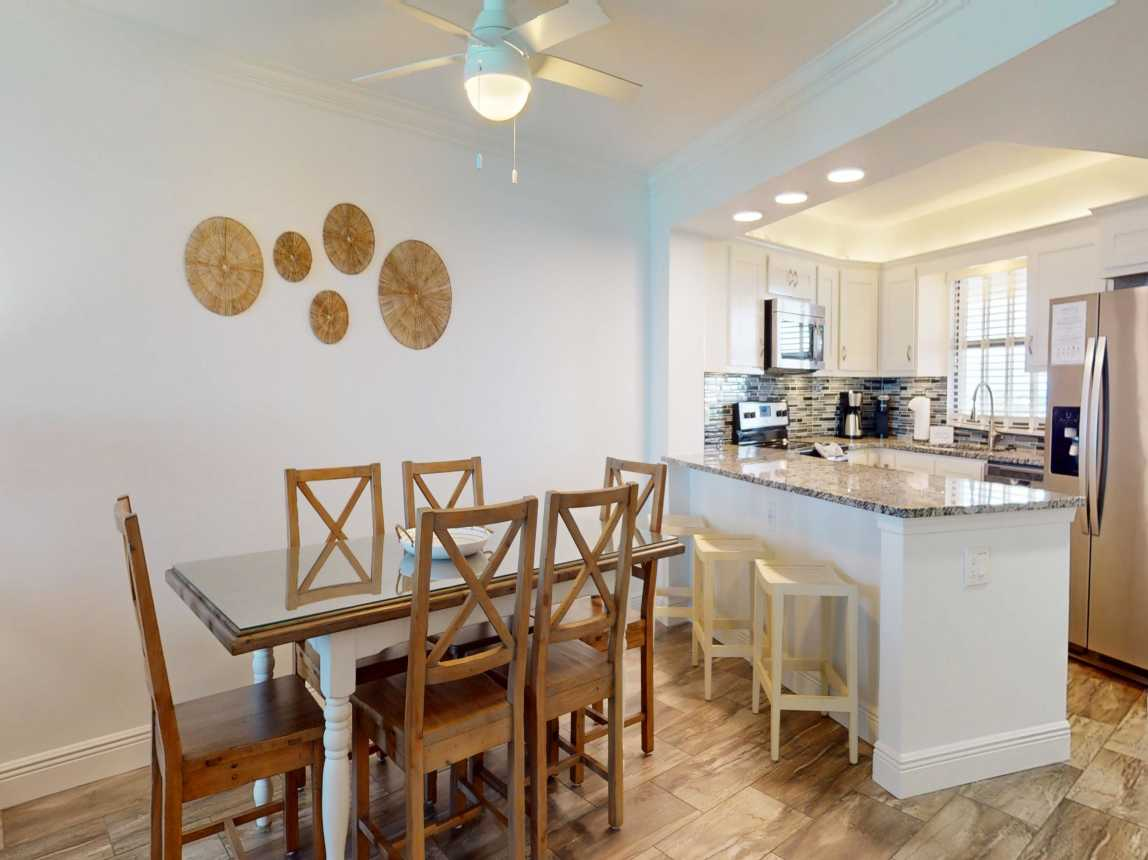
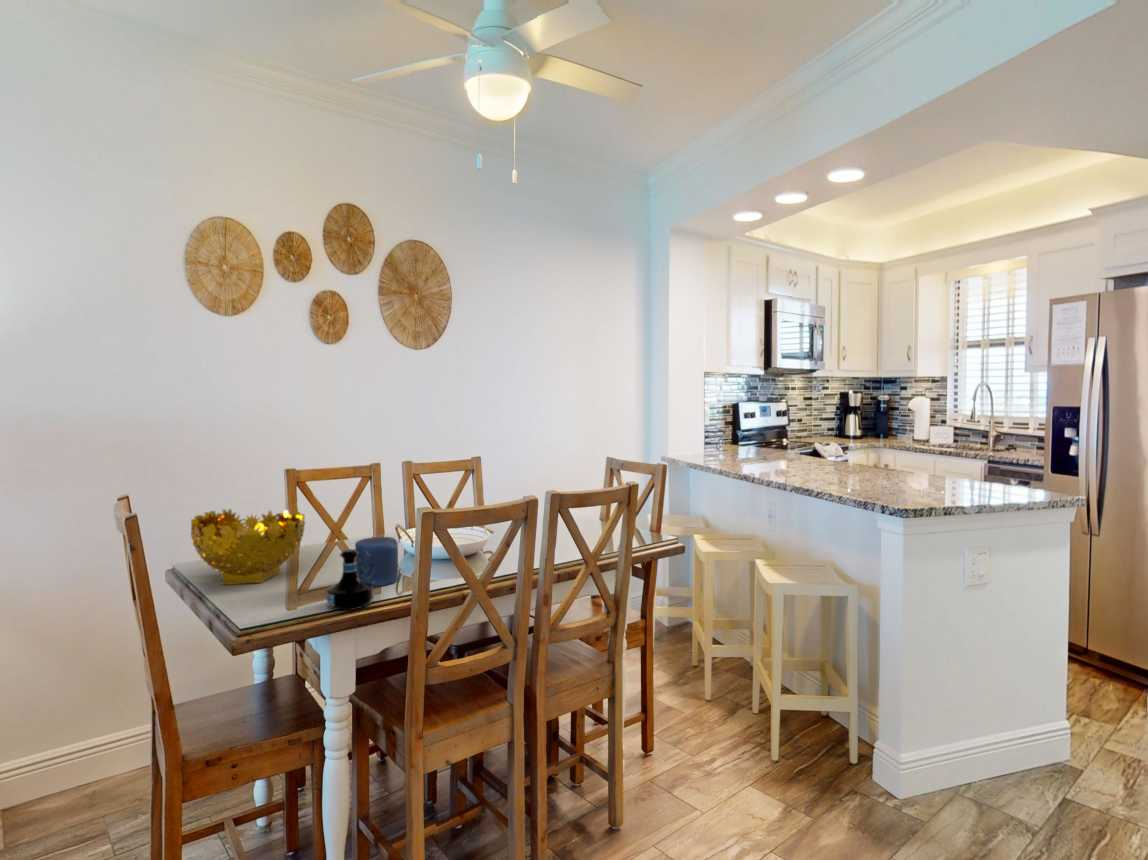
+ tequila bottle [326,548,374,611]
+ decorative bowl [190,508,306,586]
+ candle [354,536,399,587]
